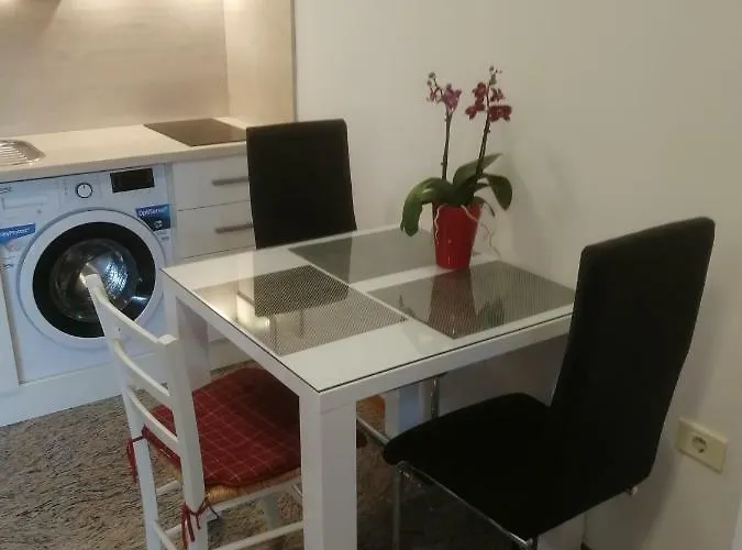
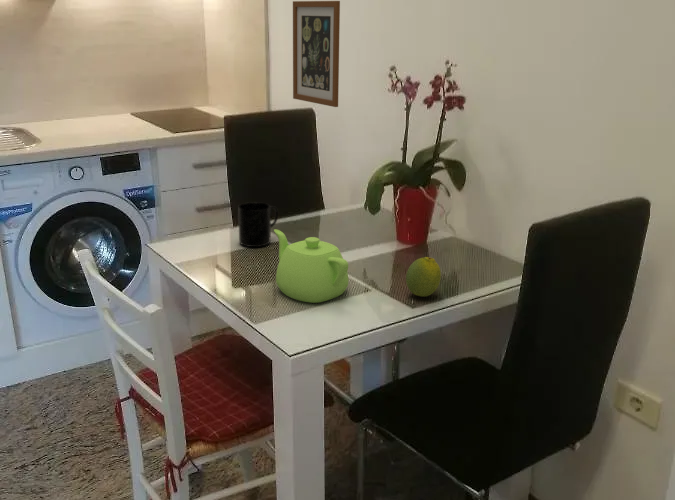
+ wall art [292,0,341,108]
+ teapot [273,228,349,304]
+ mug [237,201,279,248]
+ fruit [405,256,442,298]
